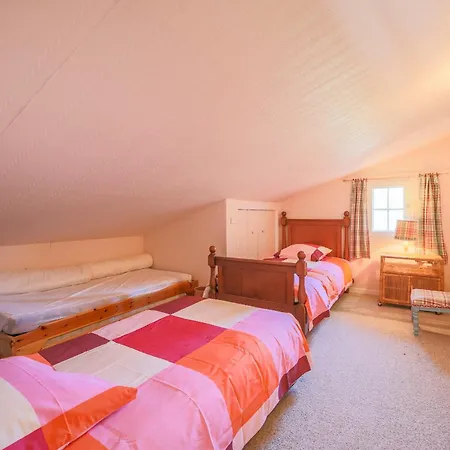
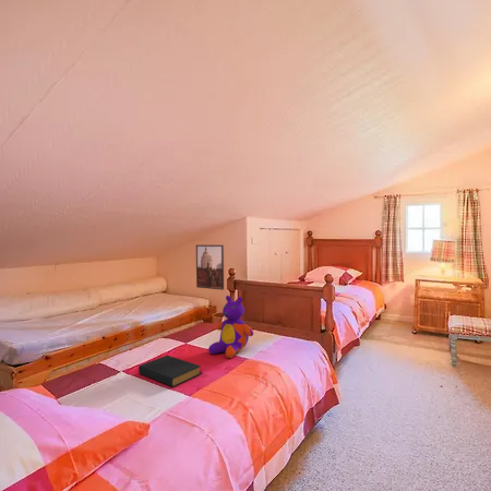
+ hardback book [137,355,202,388]
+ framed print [195,244,225,291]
+ stuffed bear [207,295,254,359]
